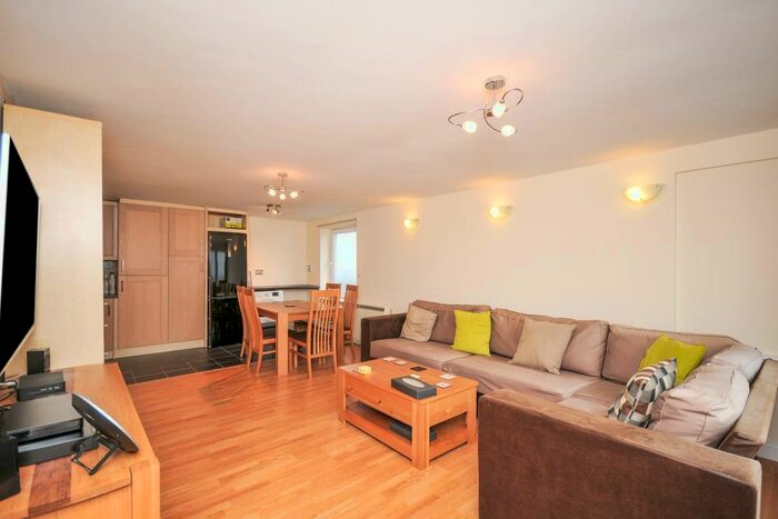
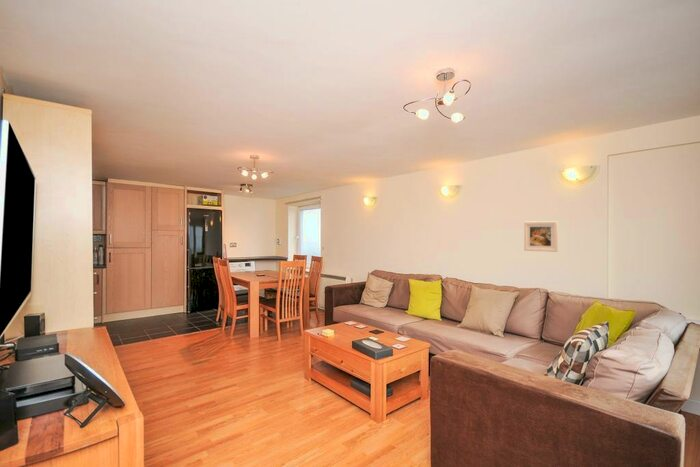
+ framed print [523,220,559,253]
